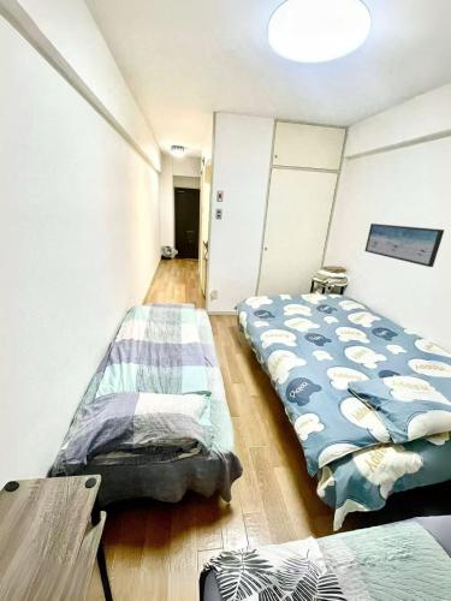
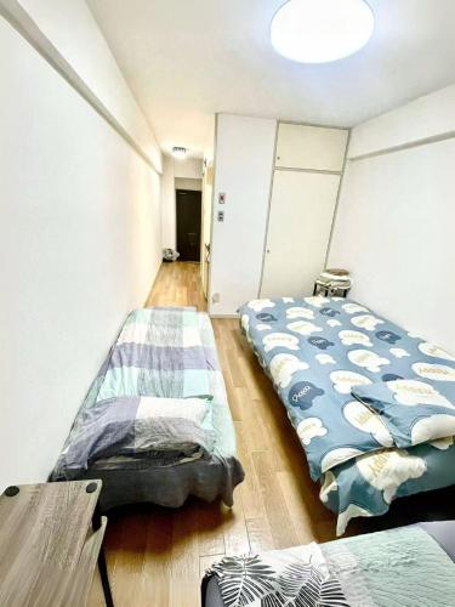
- wall art [363,222,445,268]
